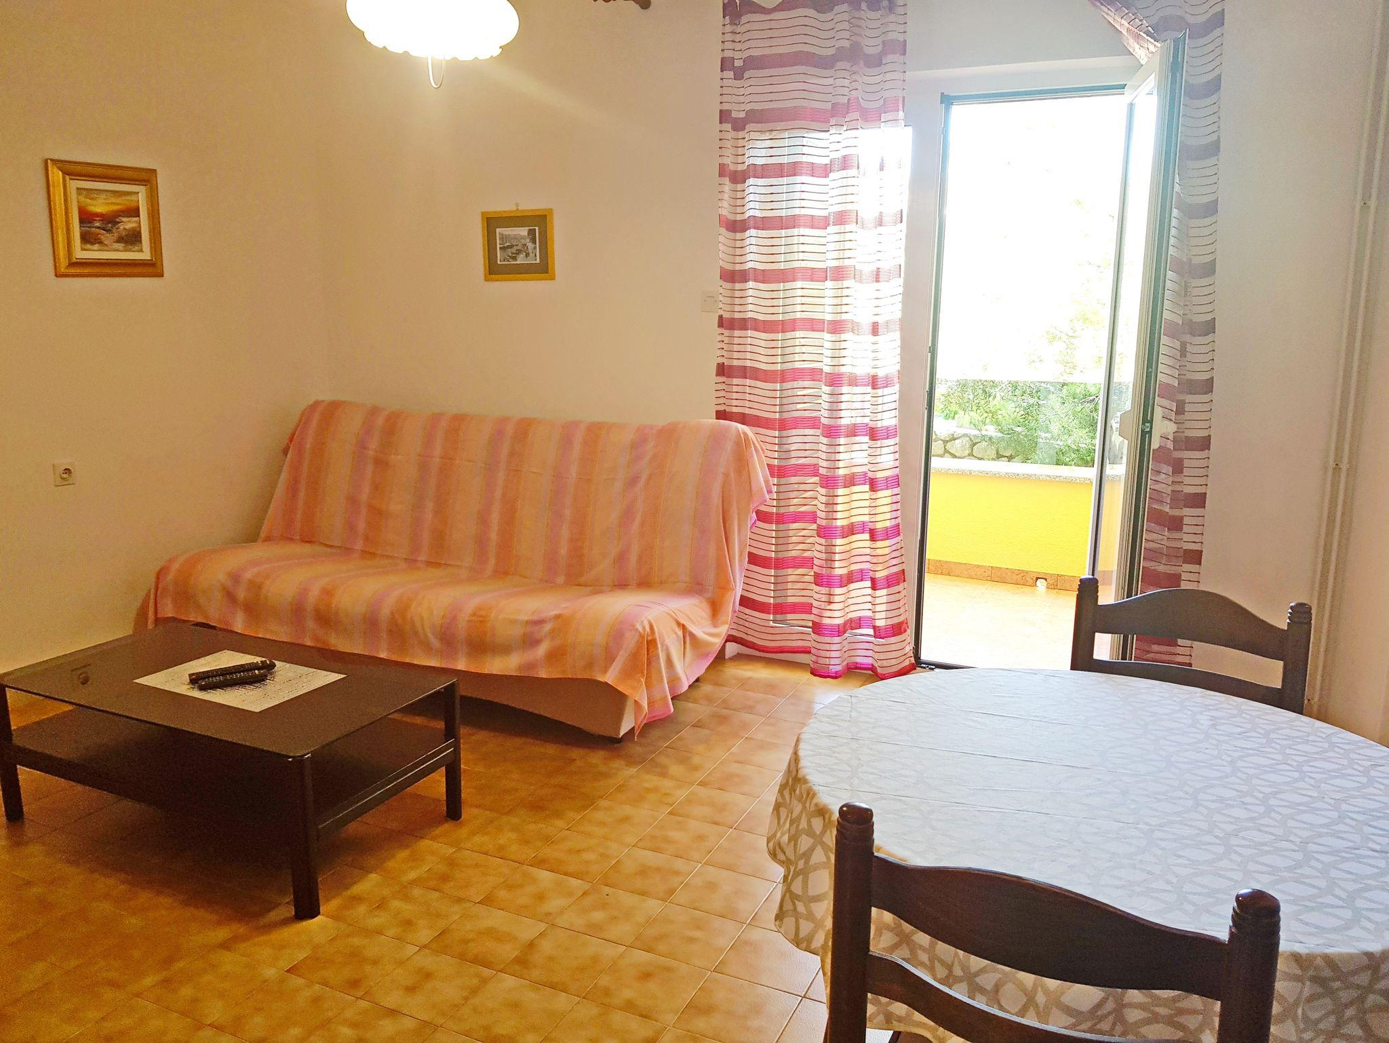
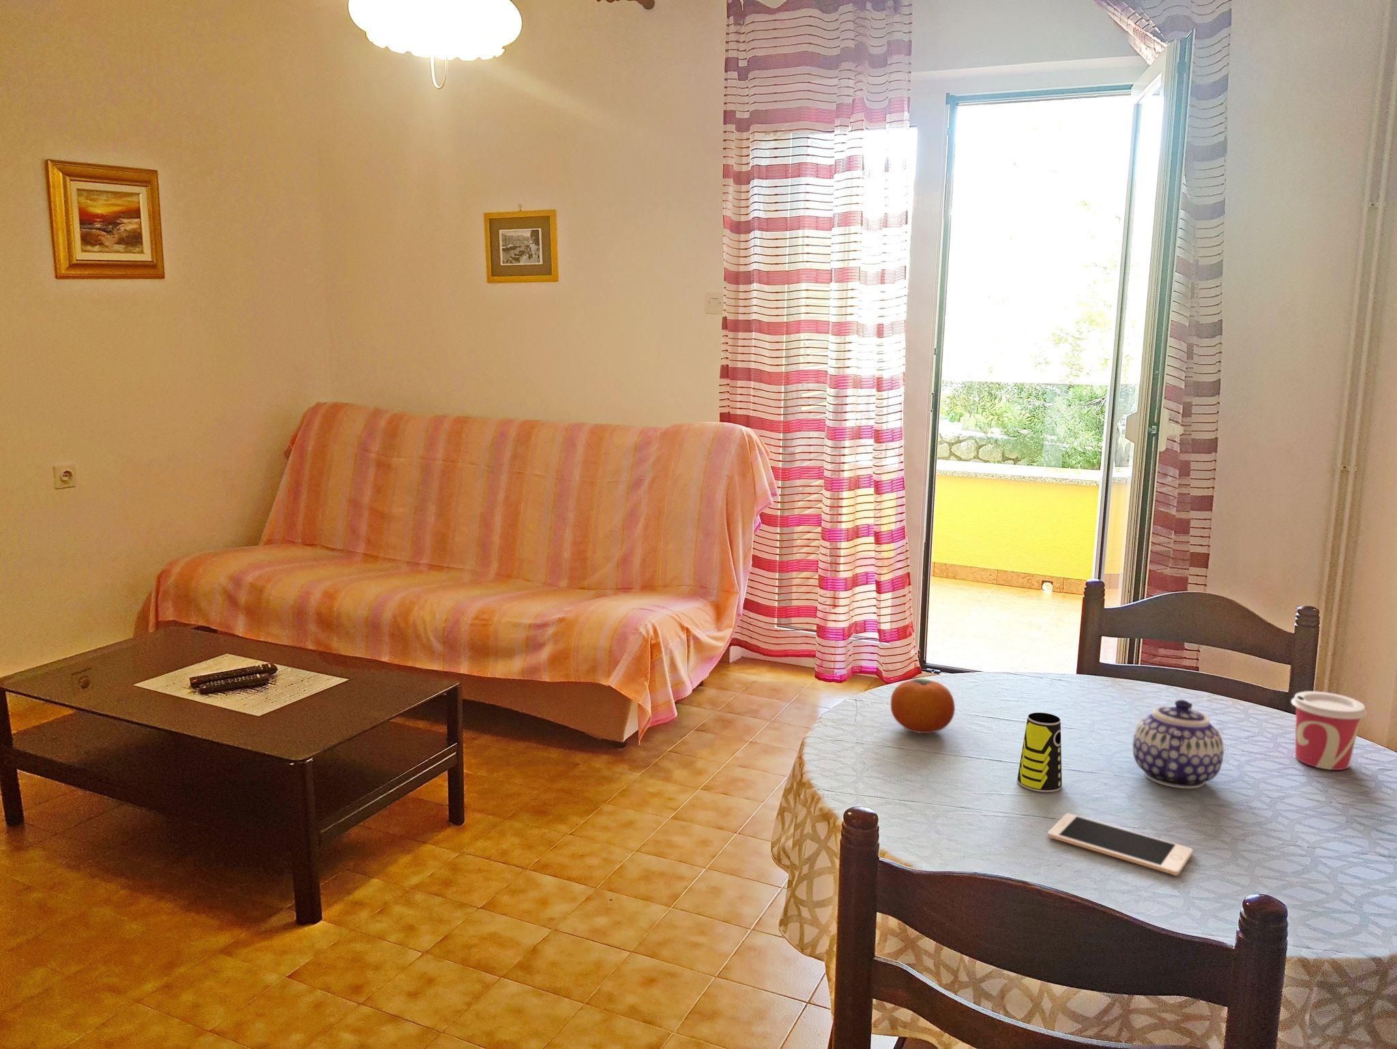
+ fruit [890,678,955,734]
+ cup [1290,691,1367,770]
+ cell phone [1047,813,1193,876]
+ cup [1017,712,1063,792]
+ teapot [1133,699,1224,789]
